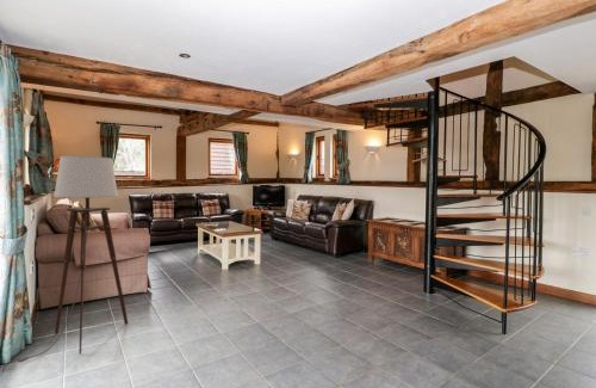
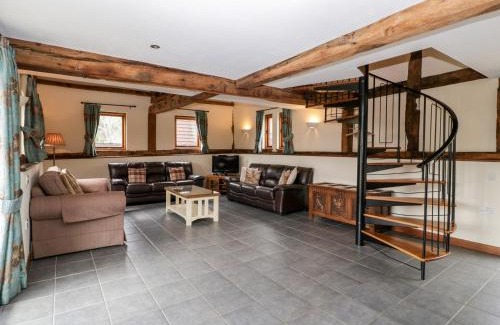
- floor lamp [15,154,129,364]
